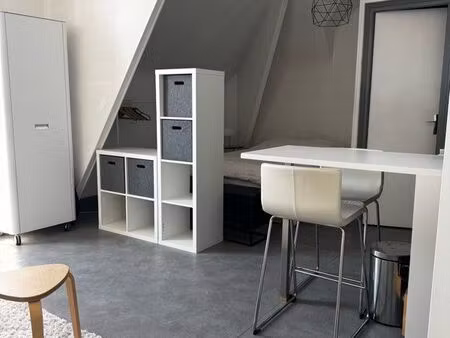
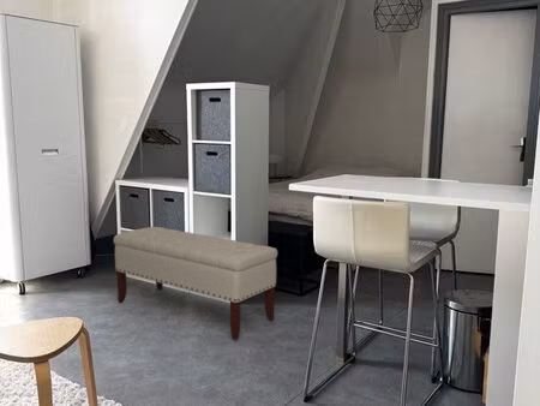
+ bench [113,226,278,341]
